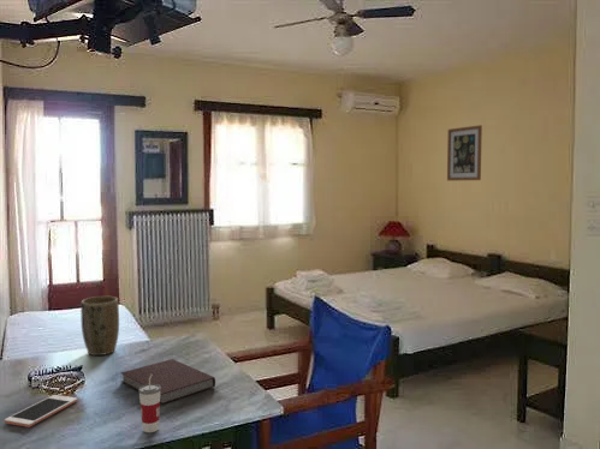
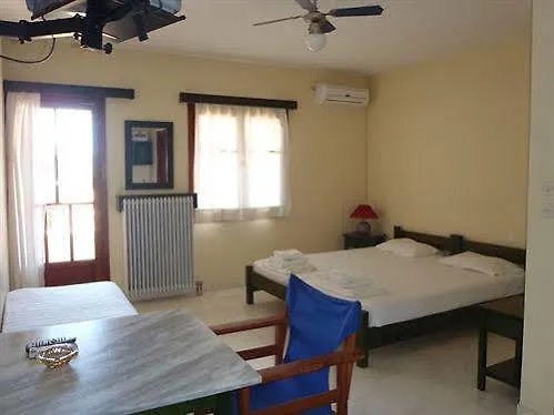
- wall art [446,124,483,181]
- notebook [120,358,216,406]
- plant pot [79,295,120,357]
- cell phone [4,394,78,429]
- cup [138,373,161,433]
